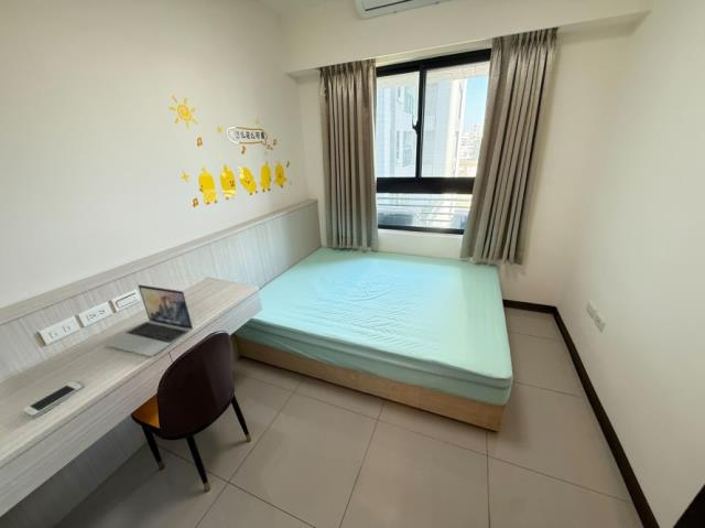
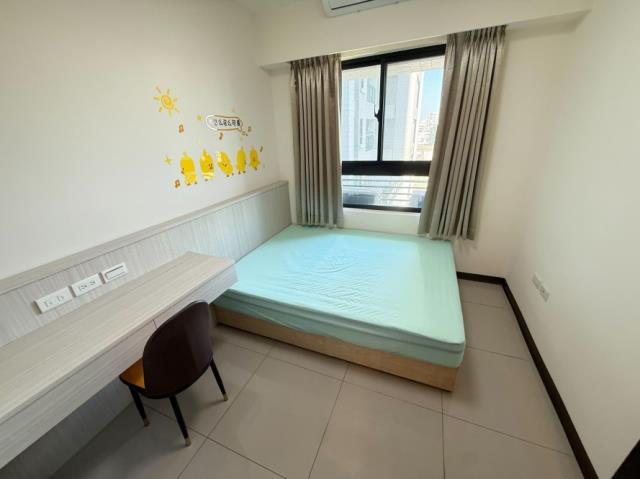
- smartphone [22,381,84,418]
- laptop [104,283,194,357]
